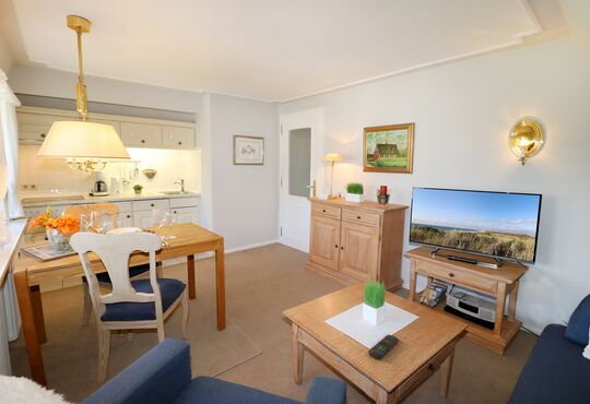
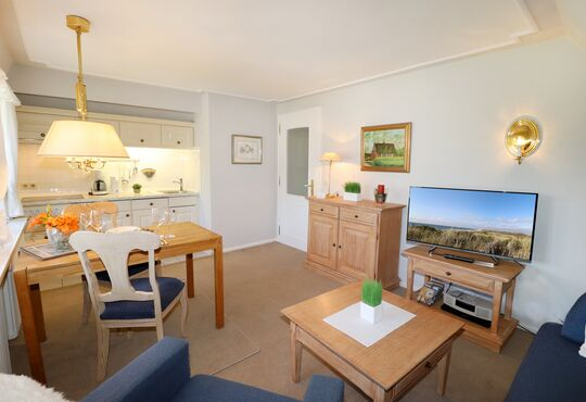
- remote control [367,334,400,360]
